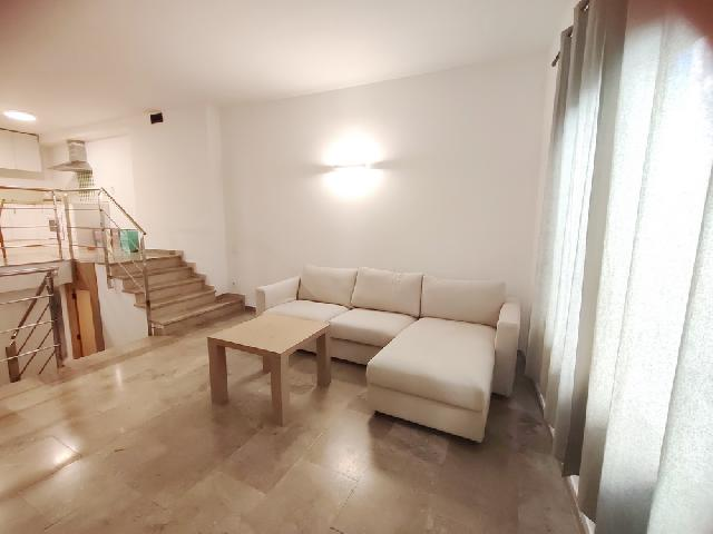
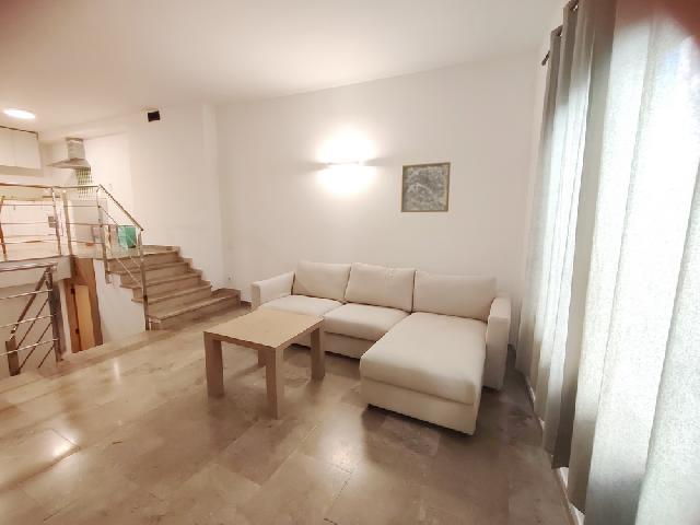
+ wall art [400,161,452,213]
